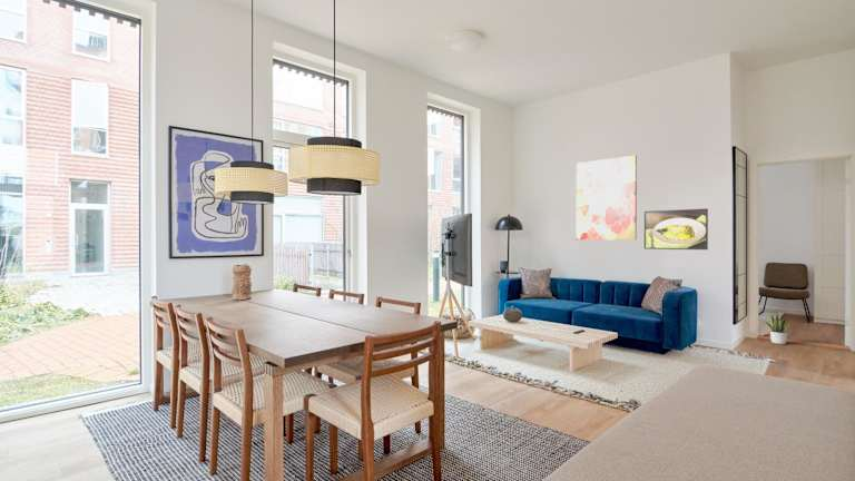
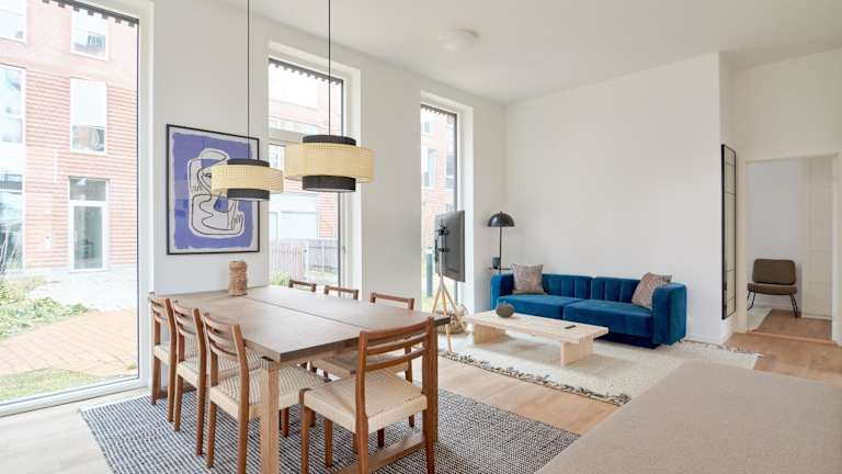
- wall art [576,155,638,240]
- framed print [643,207,709,251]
- potted plant [765,313,794,345]
